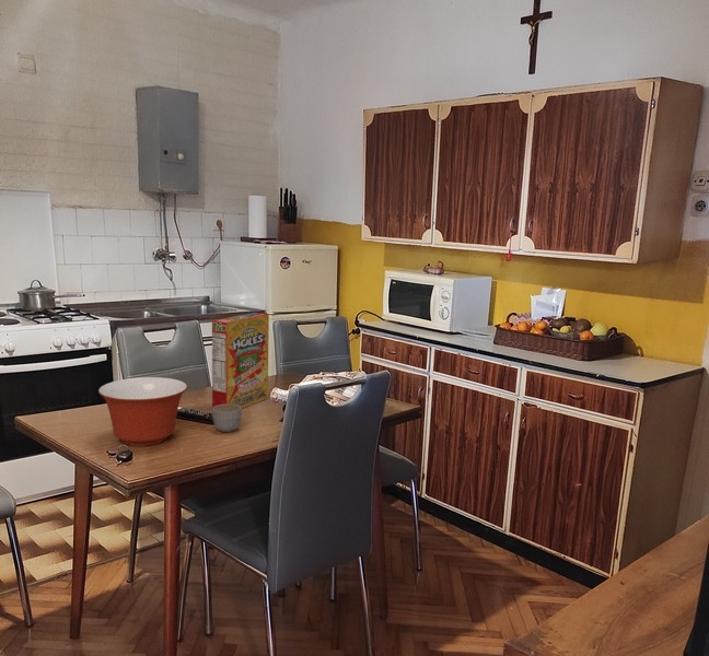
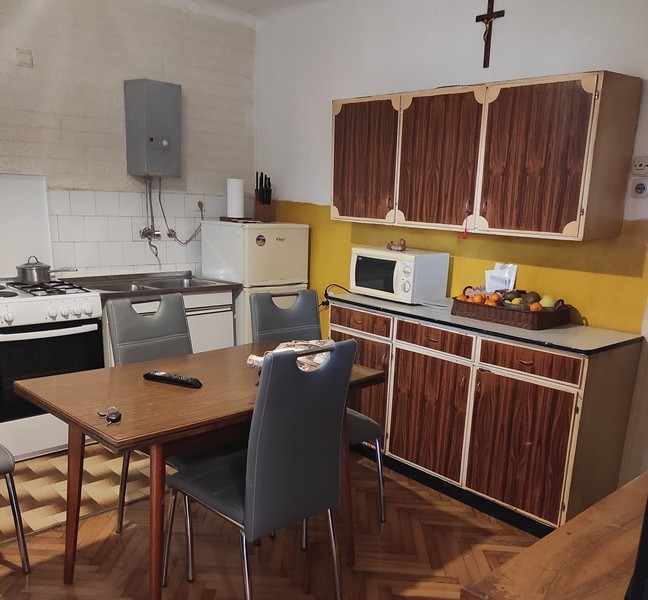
- mug [211,405,243,433]
- mixing bowl [97,376,188,447]
- cereal box [211,312,270,409]
